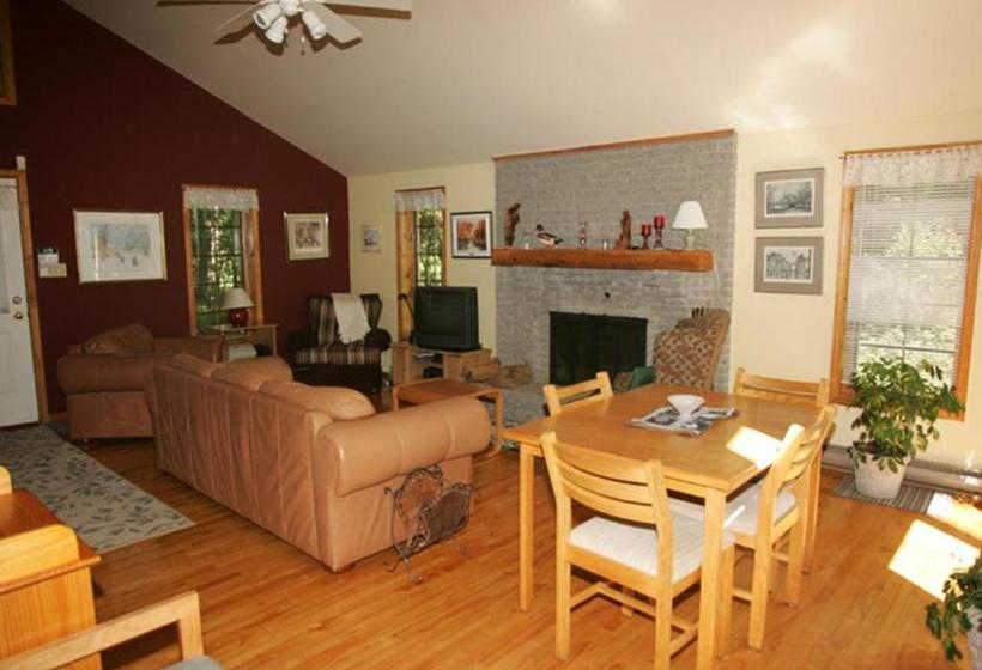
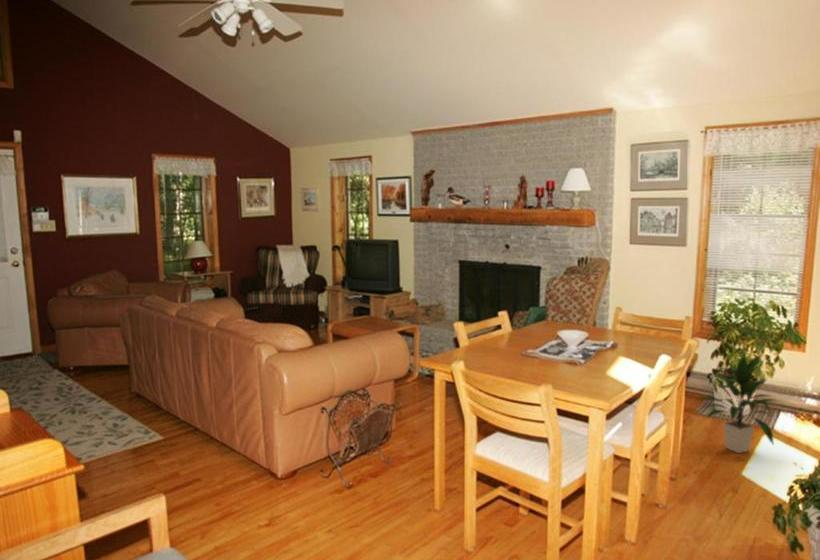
+ indoor plant [695,353,780,454]
